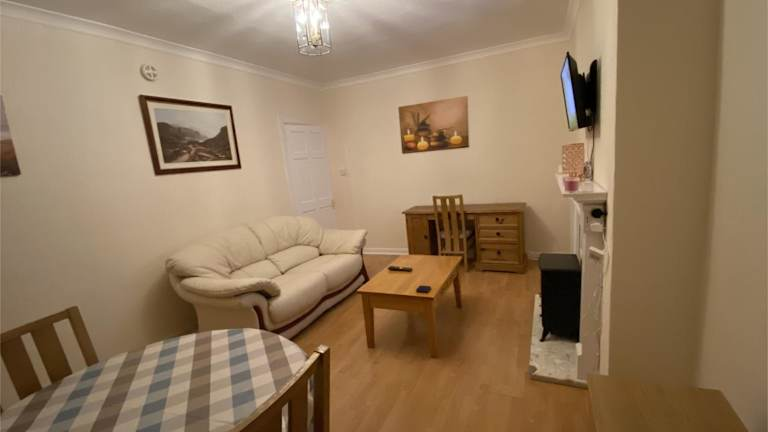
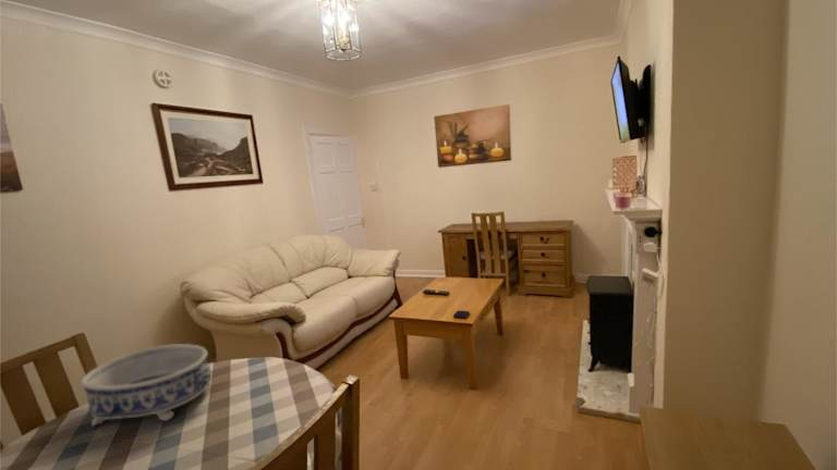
+ decorative bowl [80,343,214,428]
